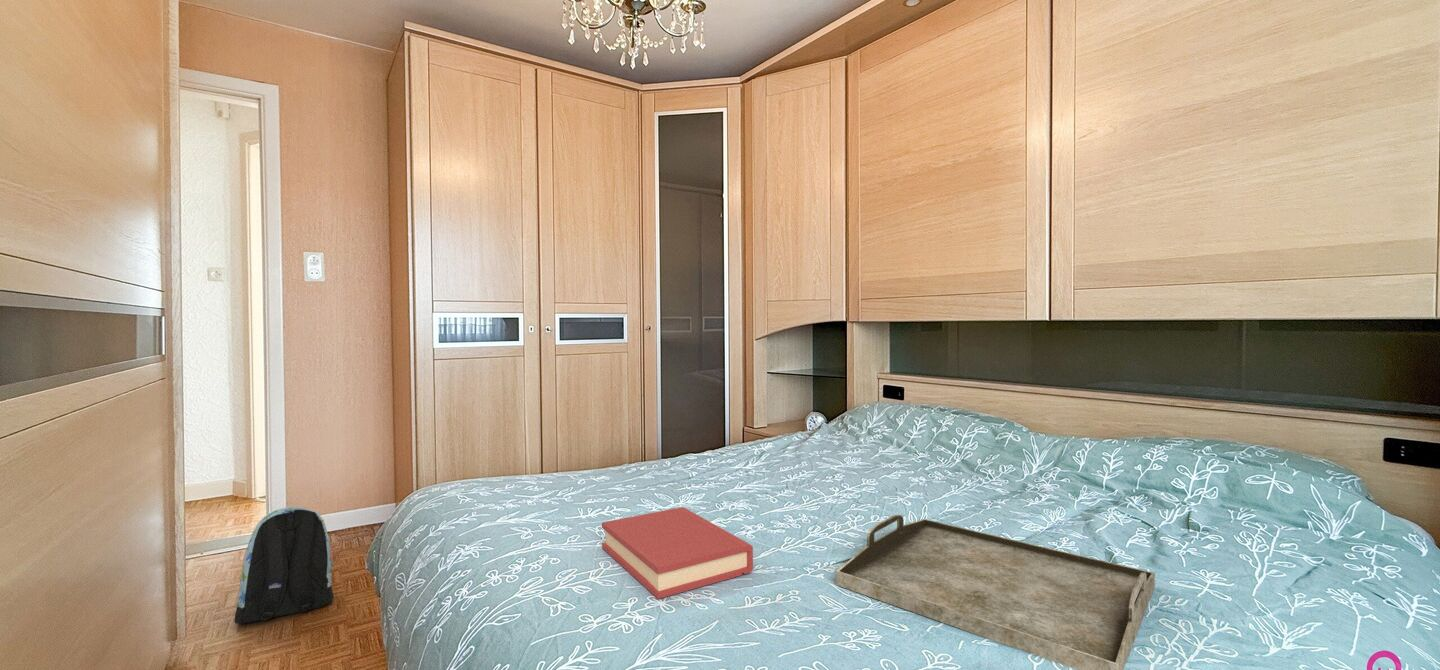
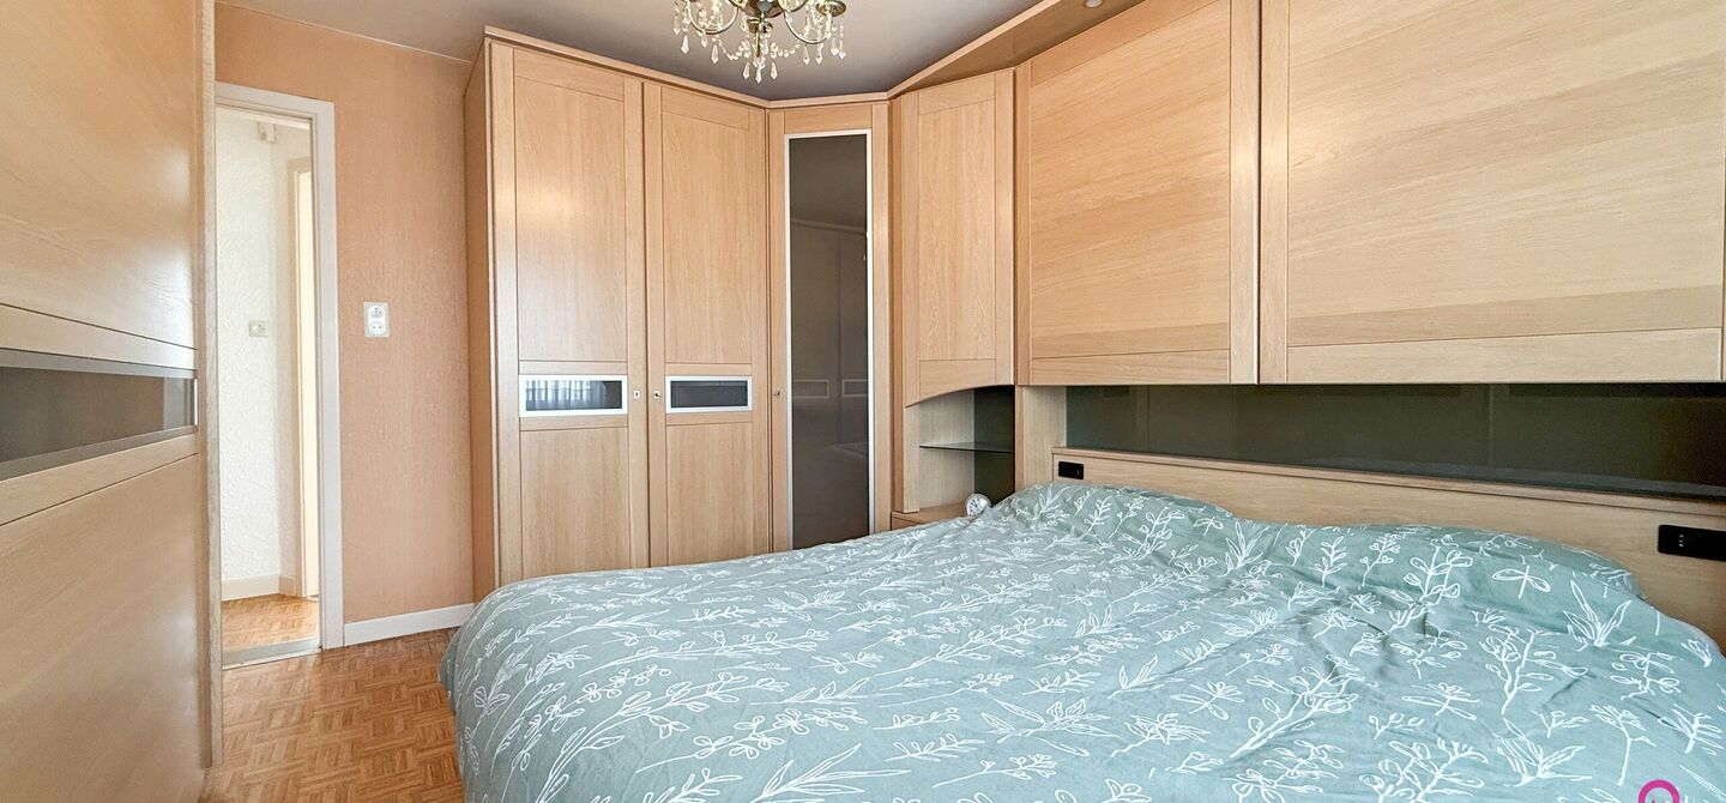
- hardback book [601,506,754,600]
- serving tray [835,514,1156,670]
- backpack [233,506,336,624]
